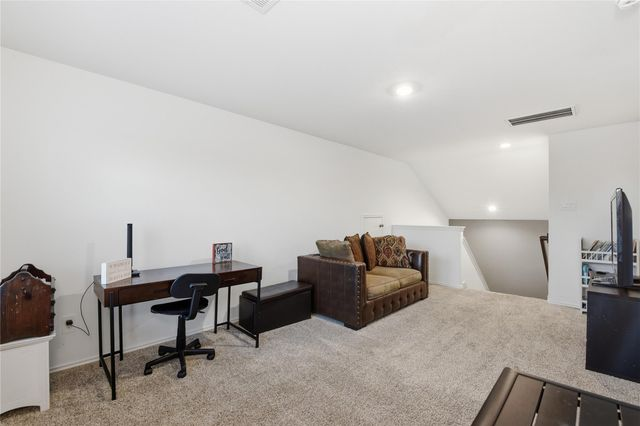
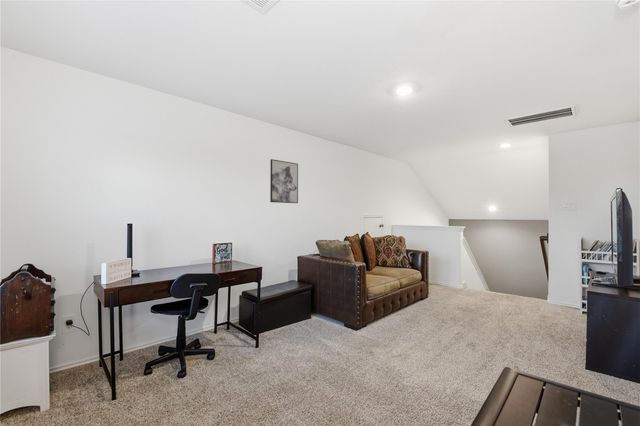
+ wall art [269,158,299,204]
